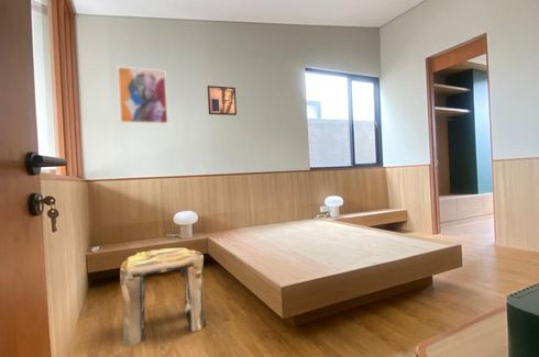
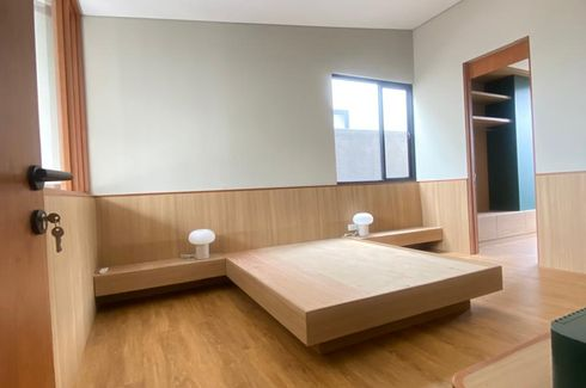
- wall art [207,85,238,116]
- stool [119,247,207,347]
- wall art [117,66,169,125]
